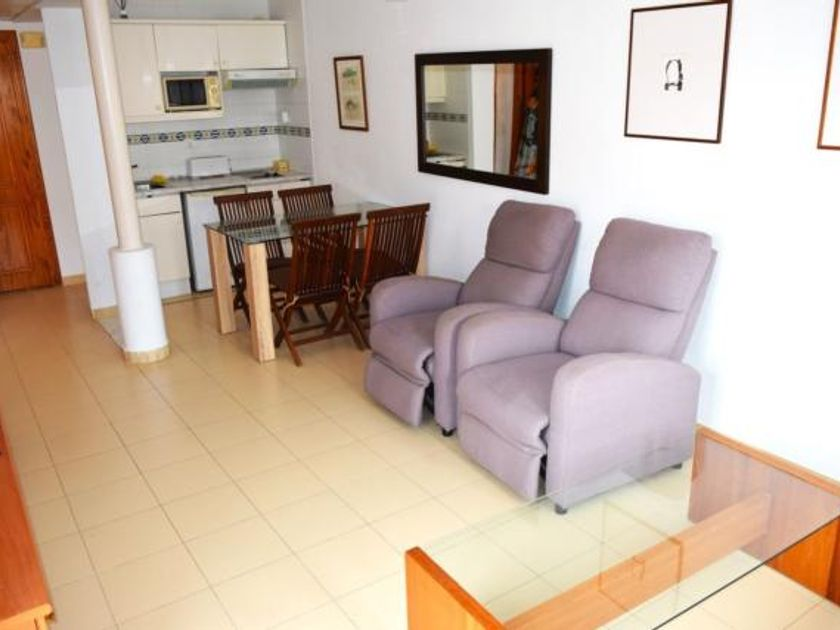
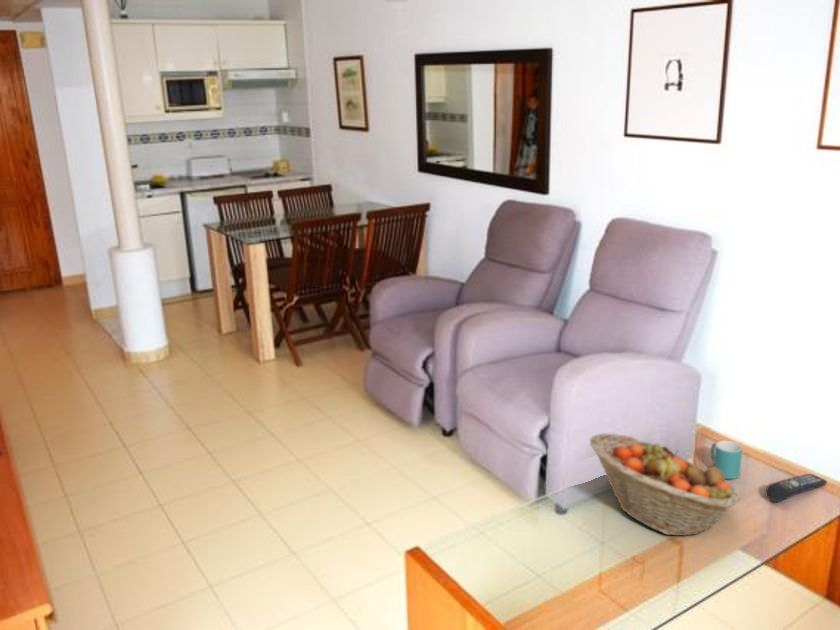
+ remote control [765,473,828,504]
+ mug [710,440,743,480]
+ fruit basket [589,432,741,537]
